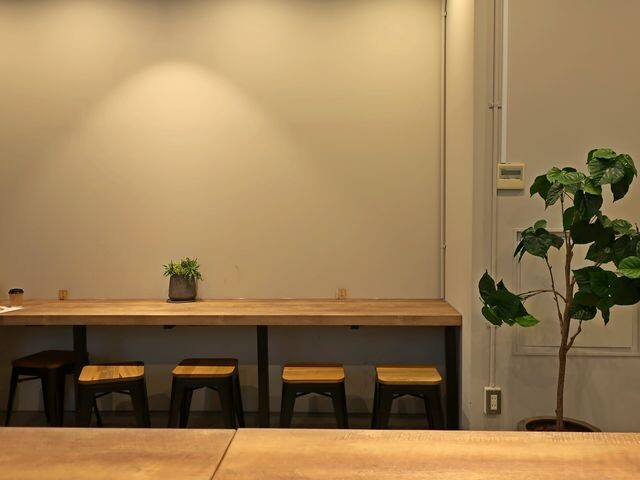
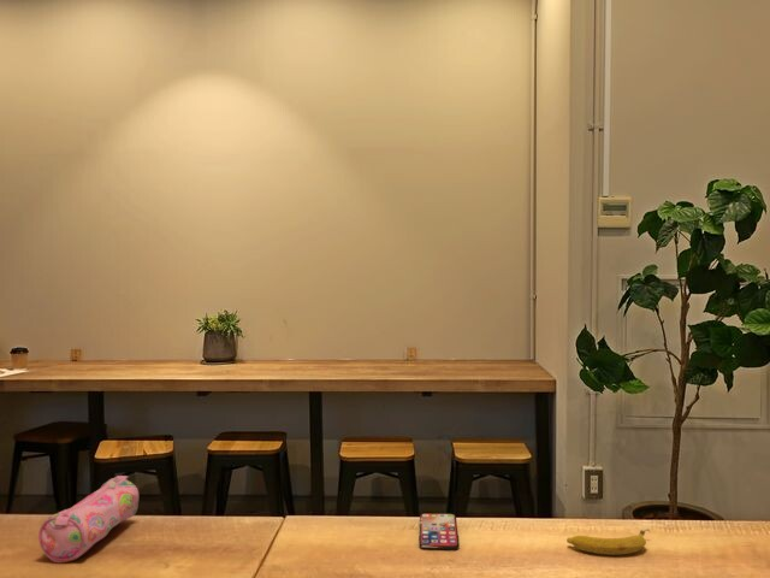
+ smartphone [417,513,461,552]
+ banana [565,527,651,556]
+ pencil case [37,474,140,564]
